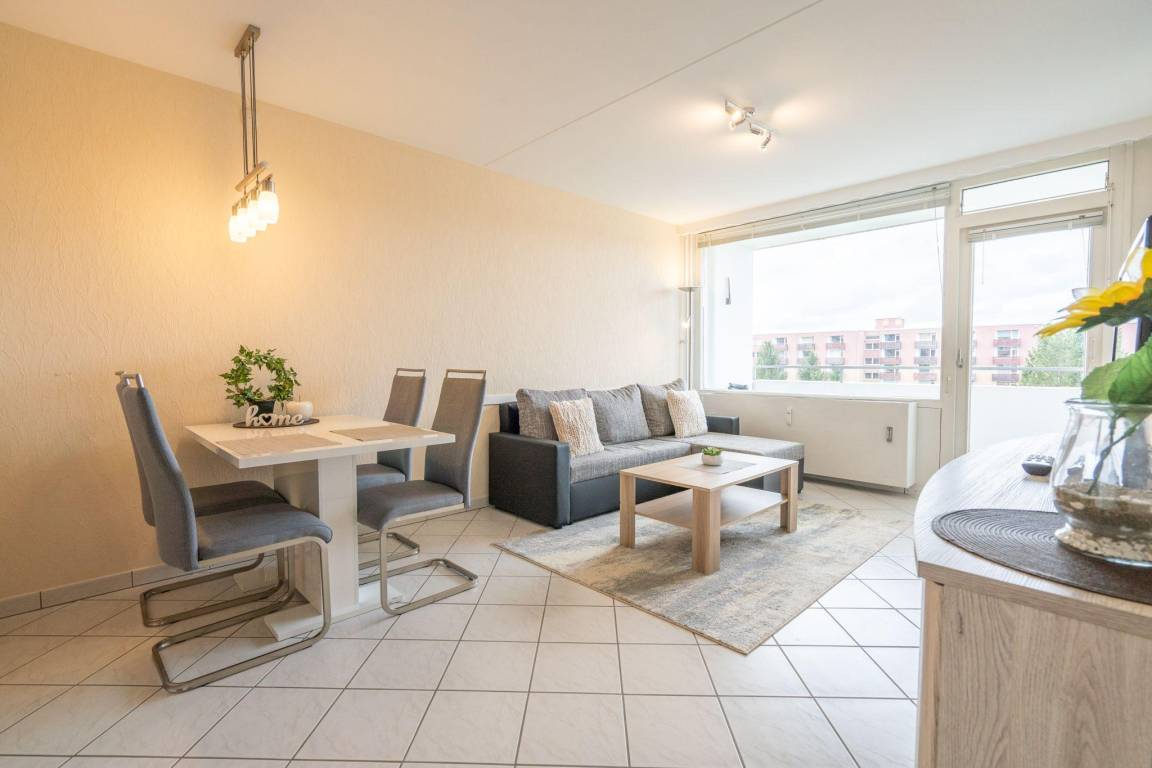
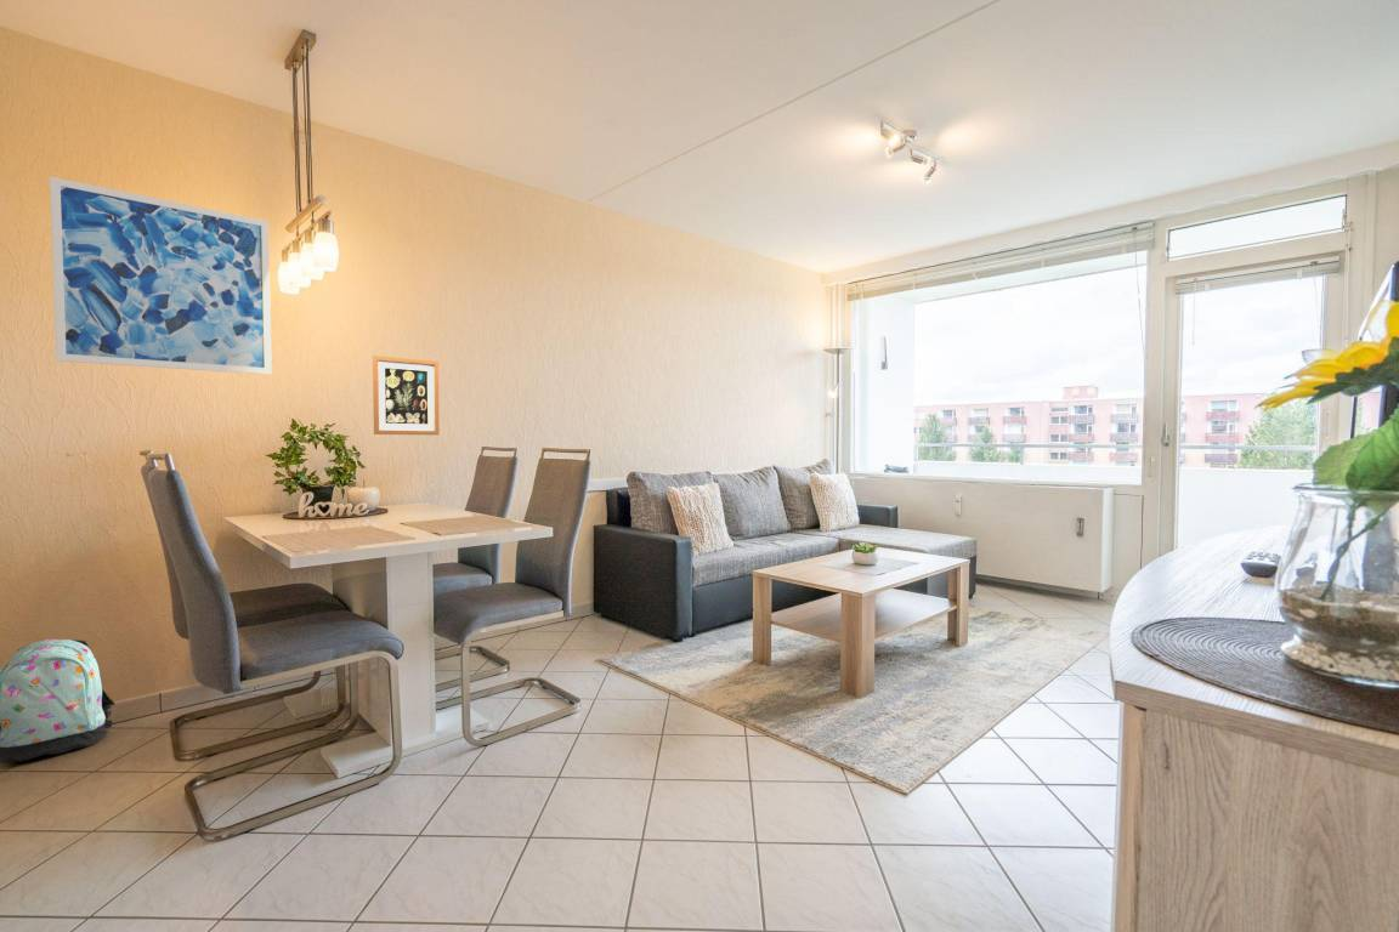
+ wall art [372,354,441,436]
+ backpack [0,638,117,765]
+ wall art [49,176,273,376]
